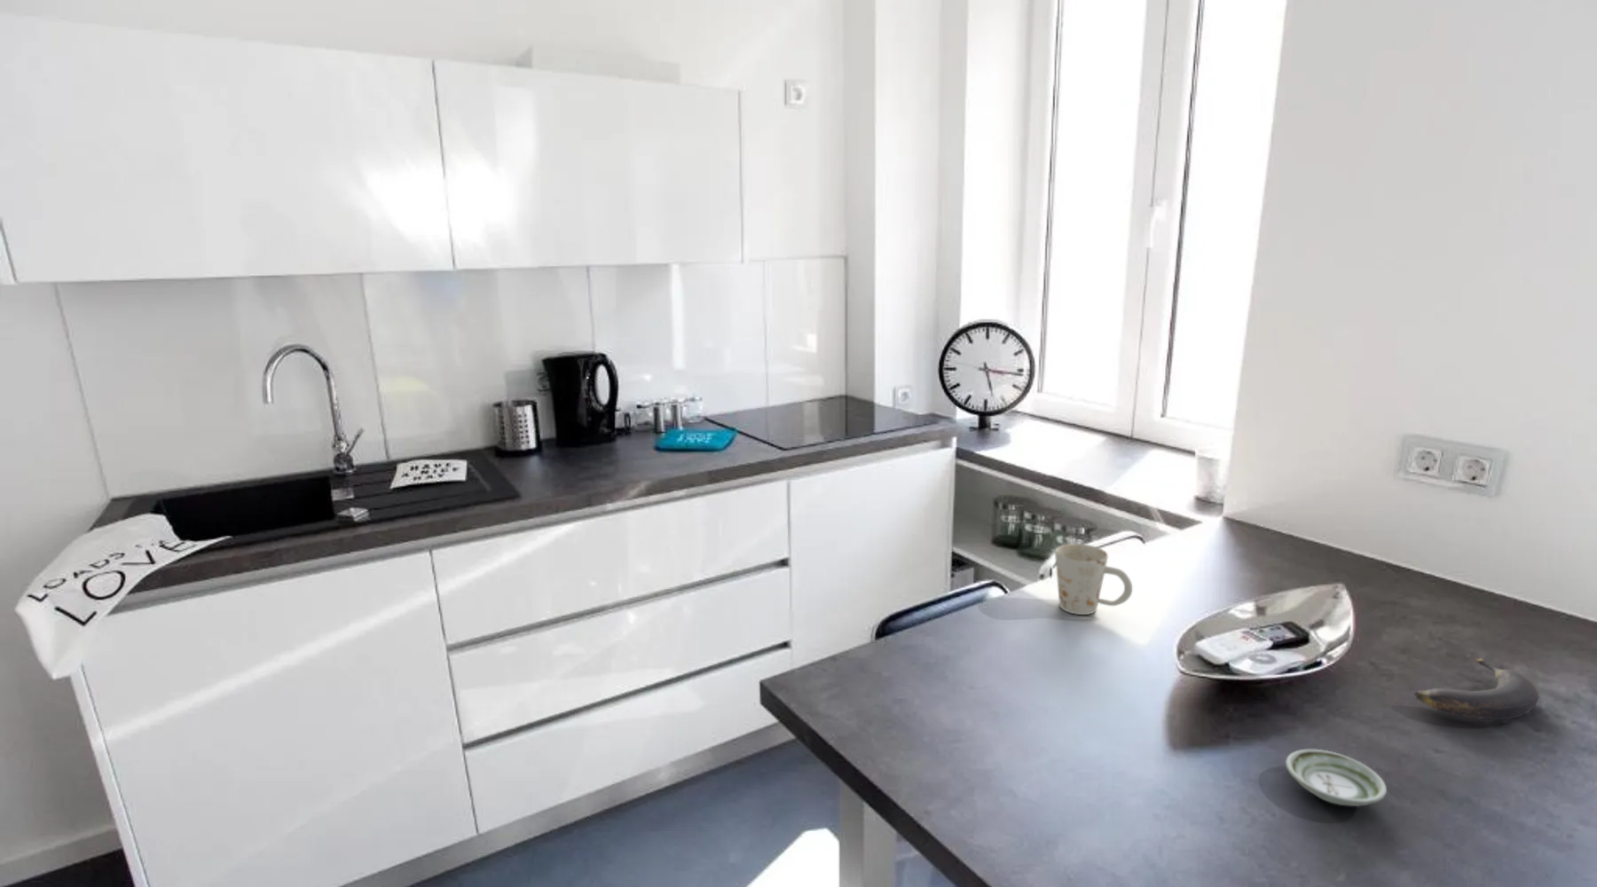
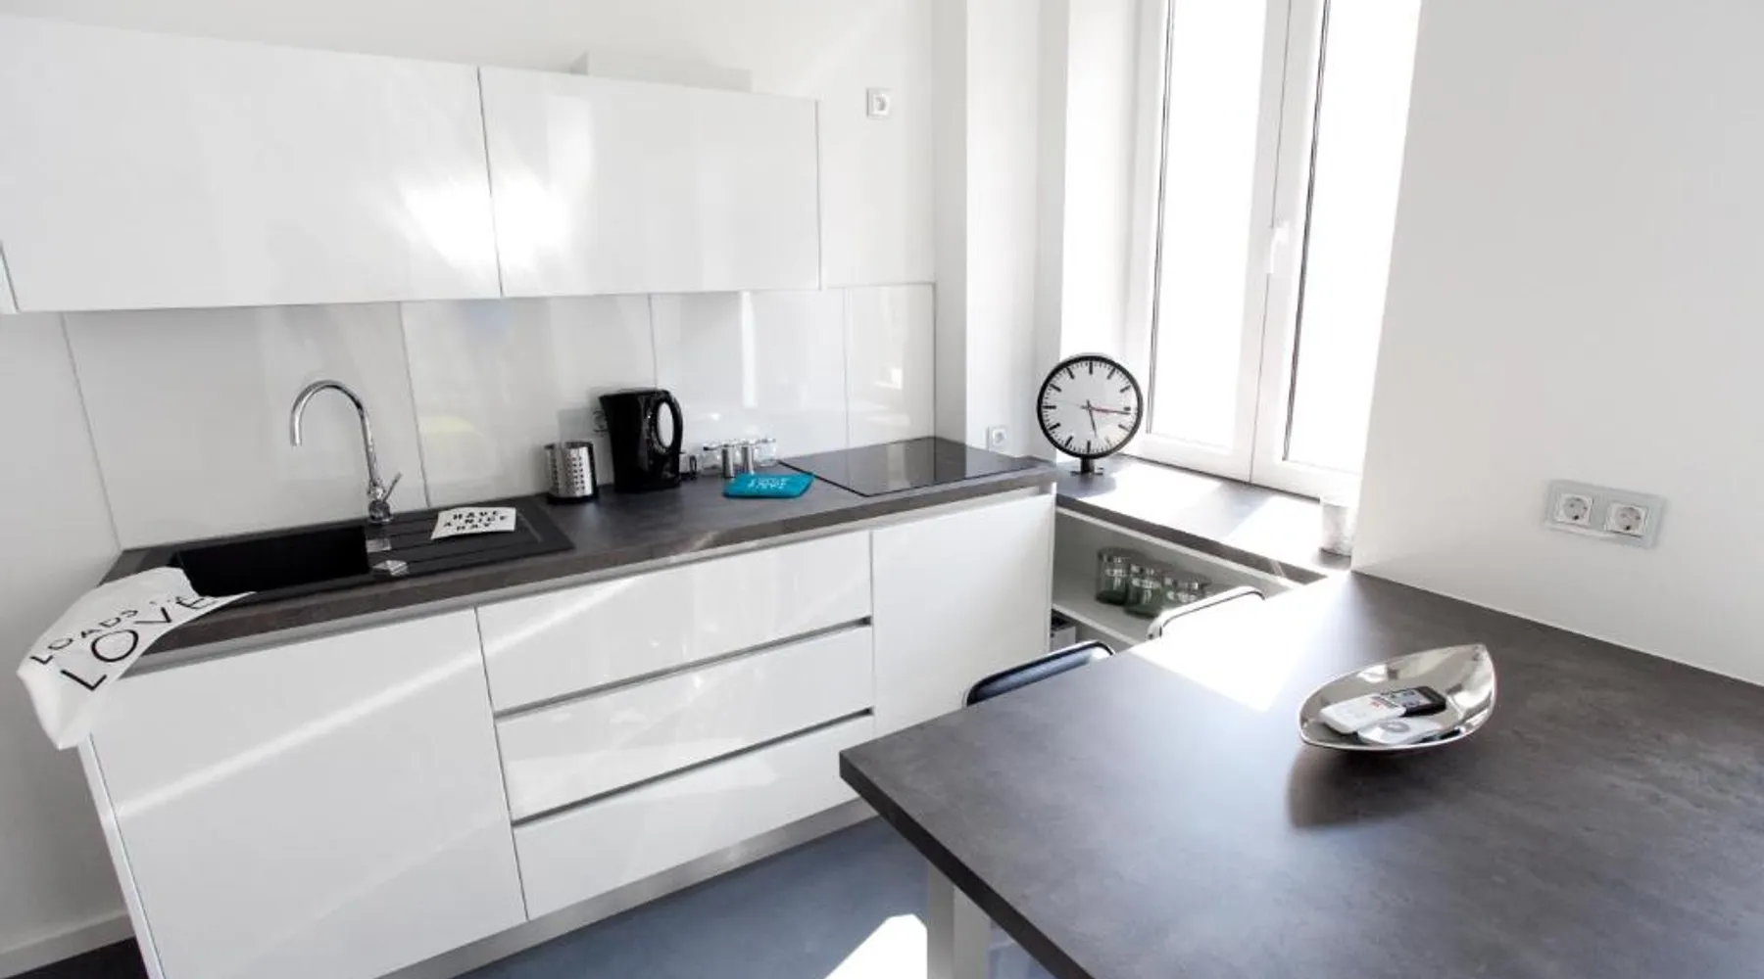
- mug [1054,543,1133,616]
- saucer [1285,748,1387,807]
- banana [1412,658,1540,720]
